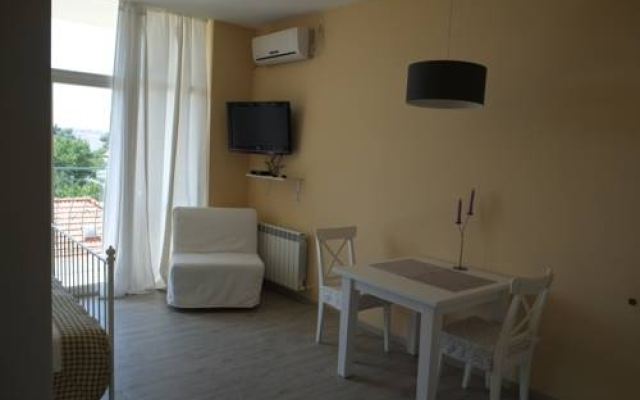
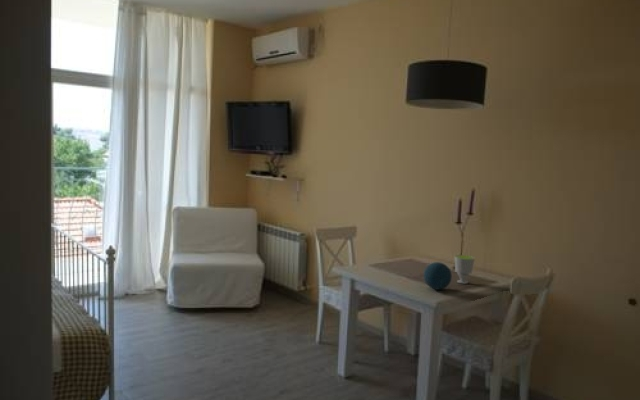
+ cup [454,254,476,285]
+ decorative orb [423,261,453,291]
